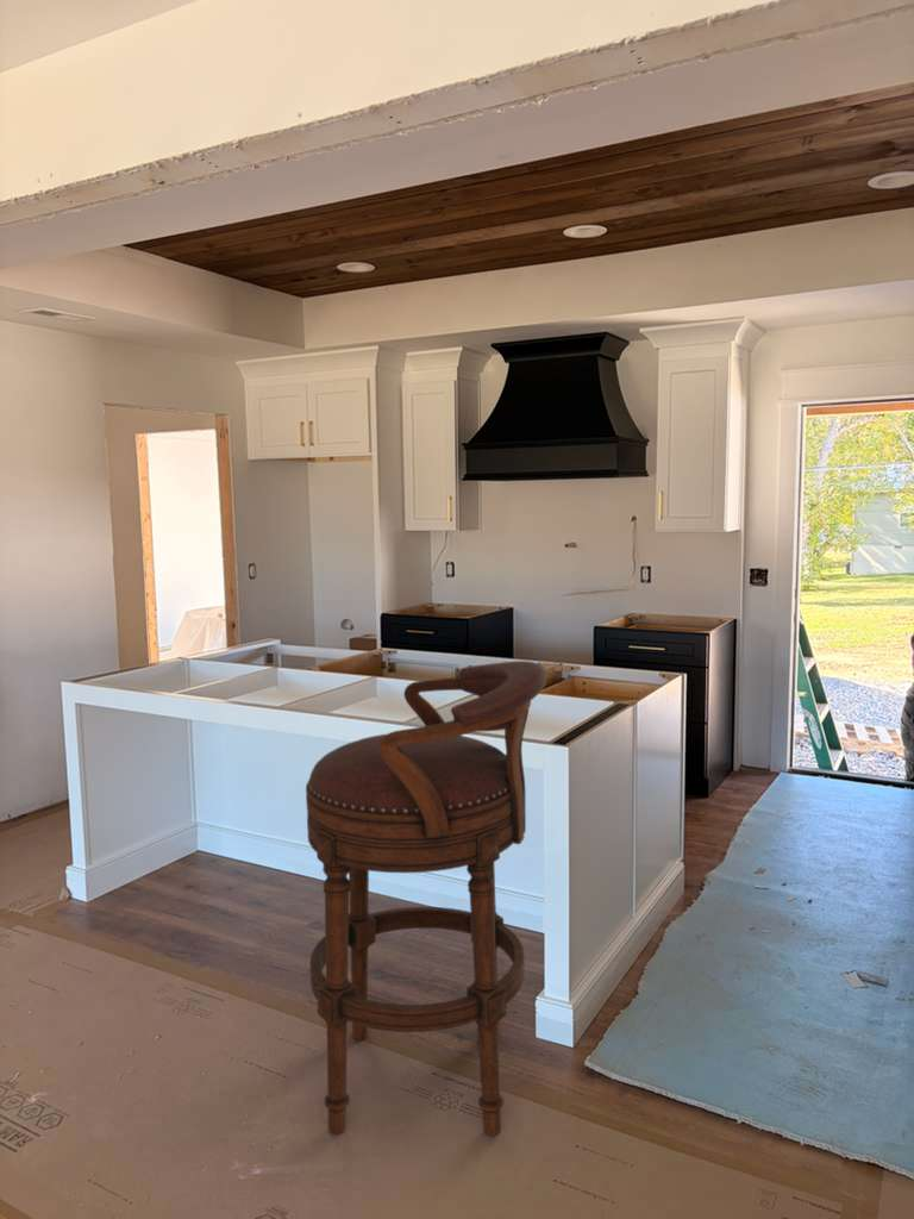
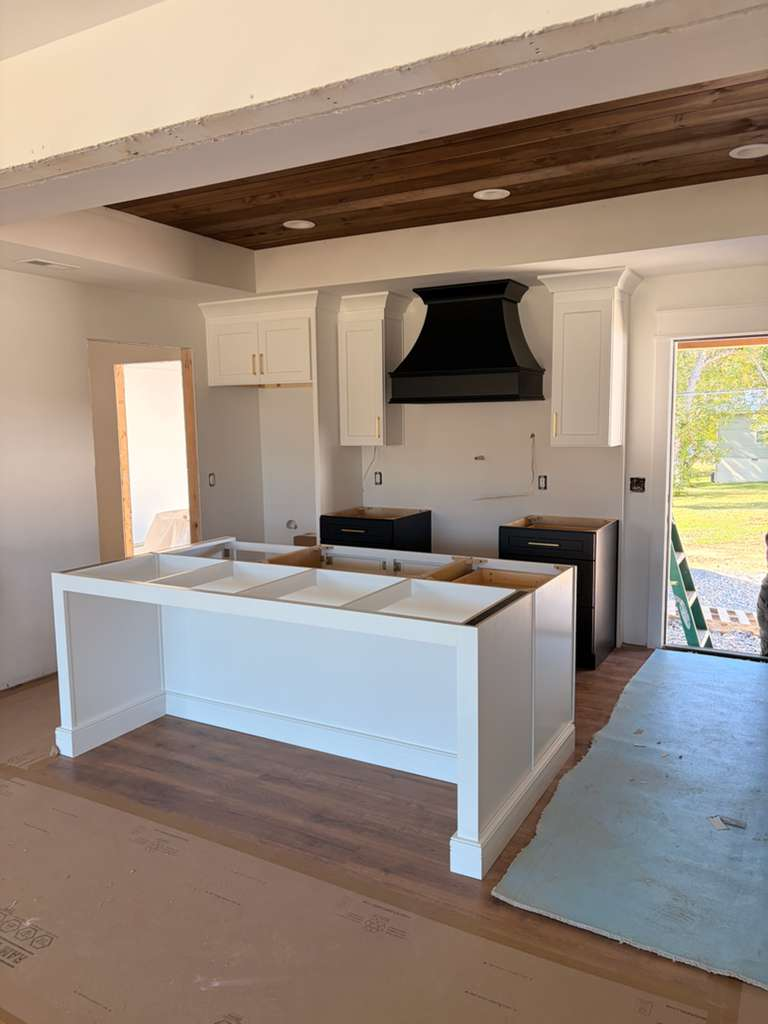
- bar stool [305,659,547,1137]
